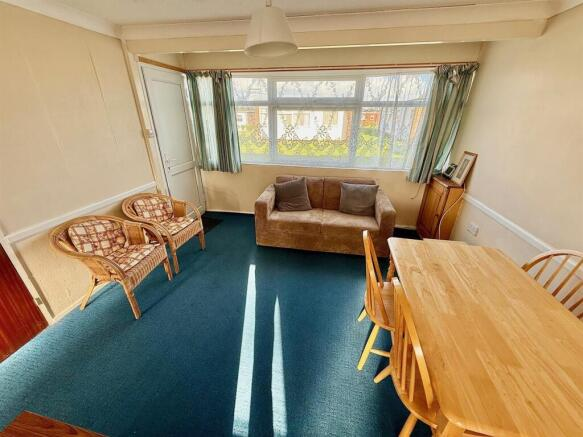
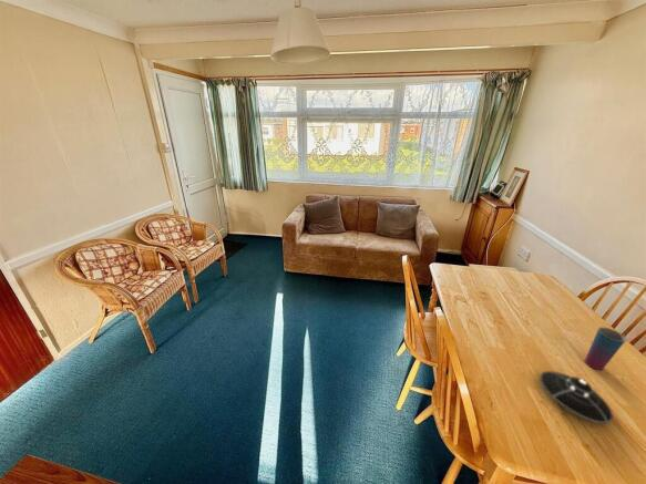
+ cup [584,326,627,371]
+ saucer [539,370,614,424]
